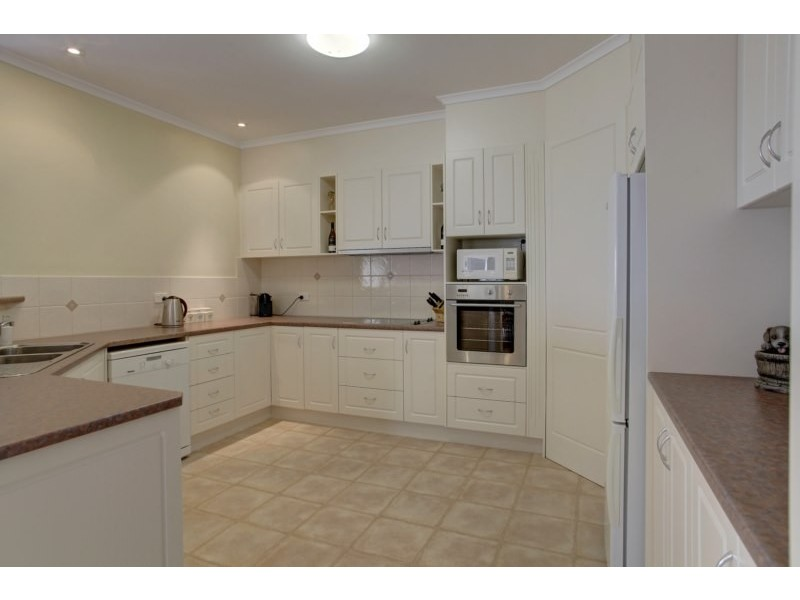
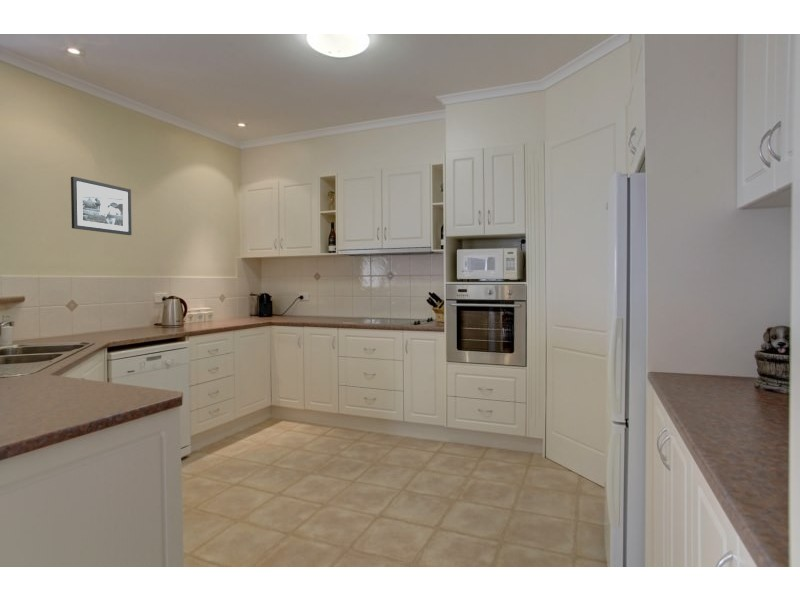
+ picture frame [70,176,133,236]
